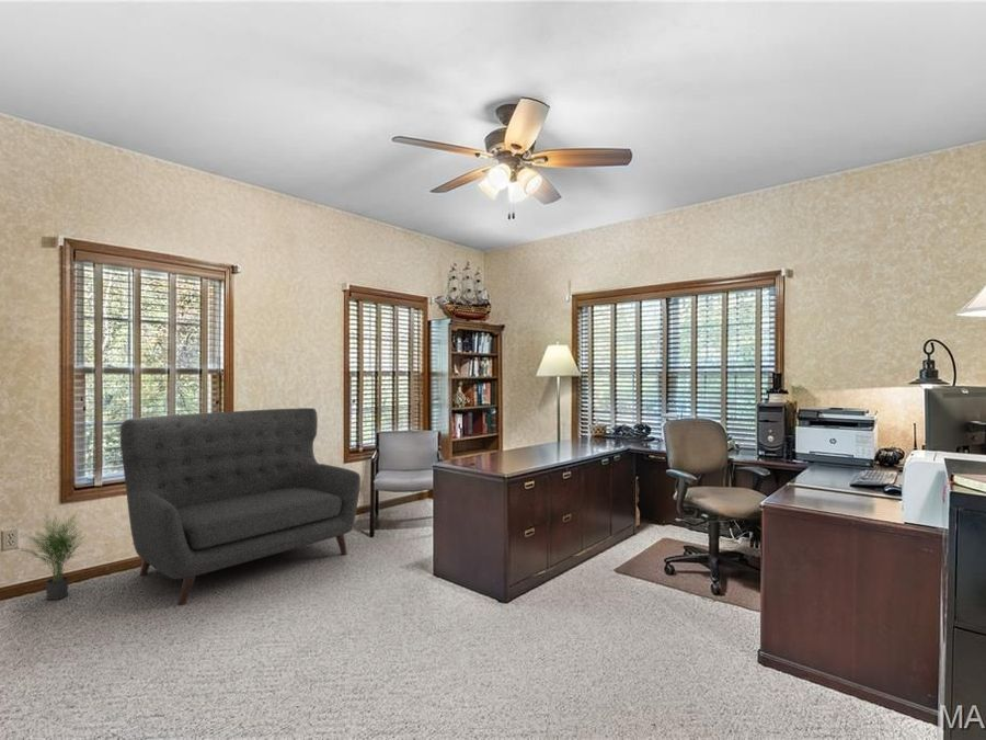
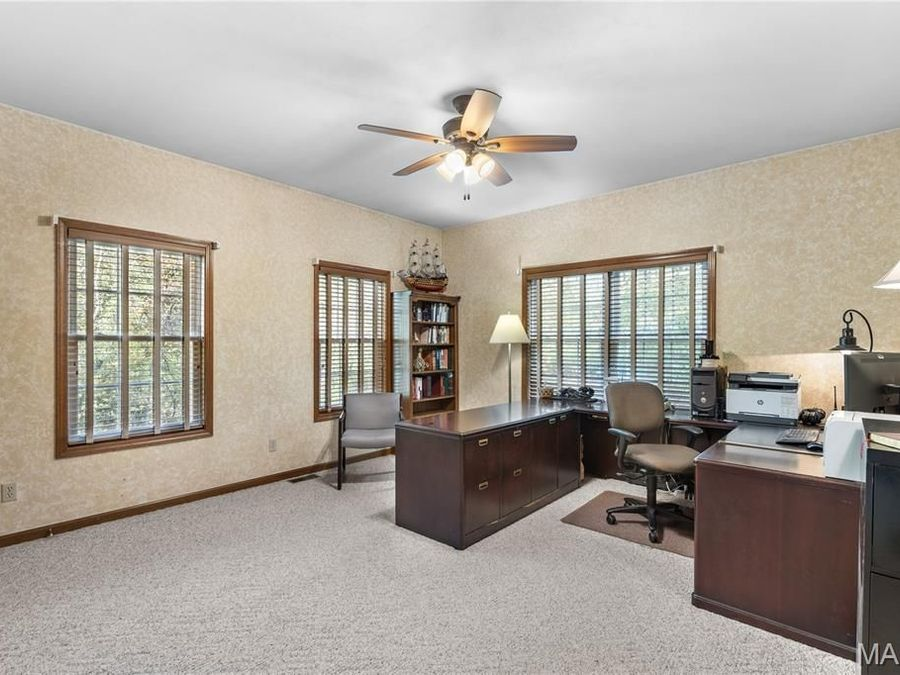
- potted plant [14,508,87,601]
- sofa [119,407,362,606]
